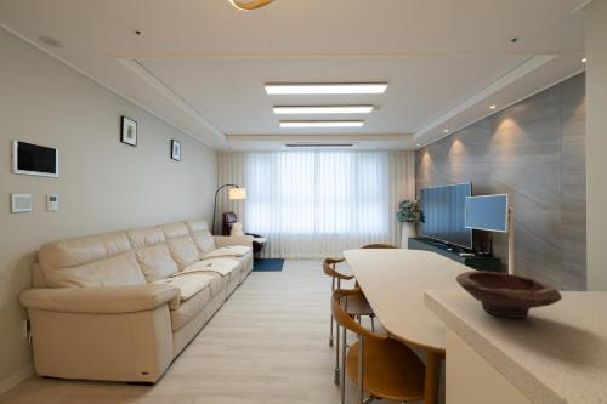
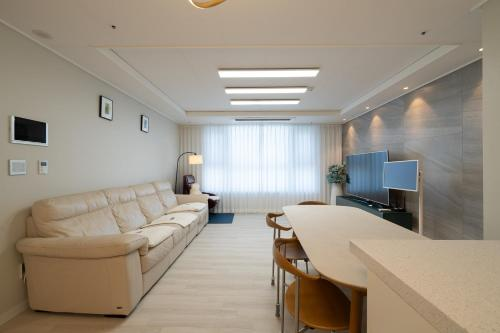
- bowl [454,269,563,319]
